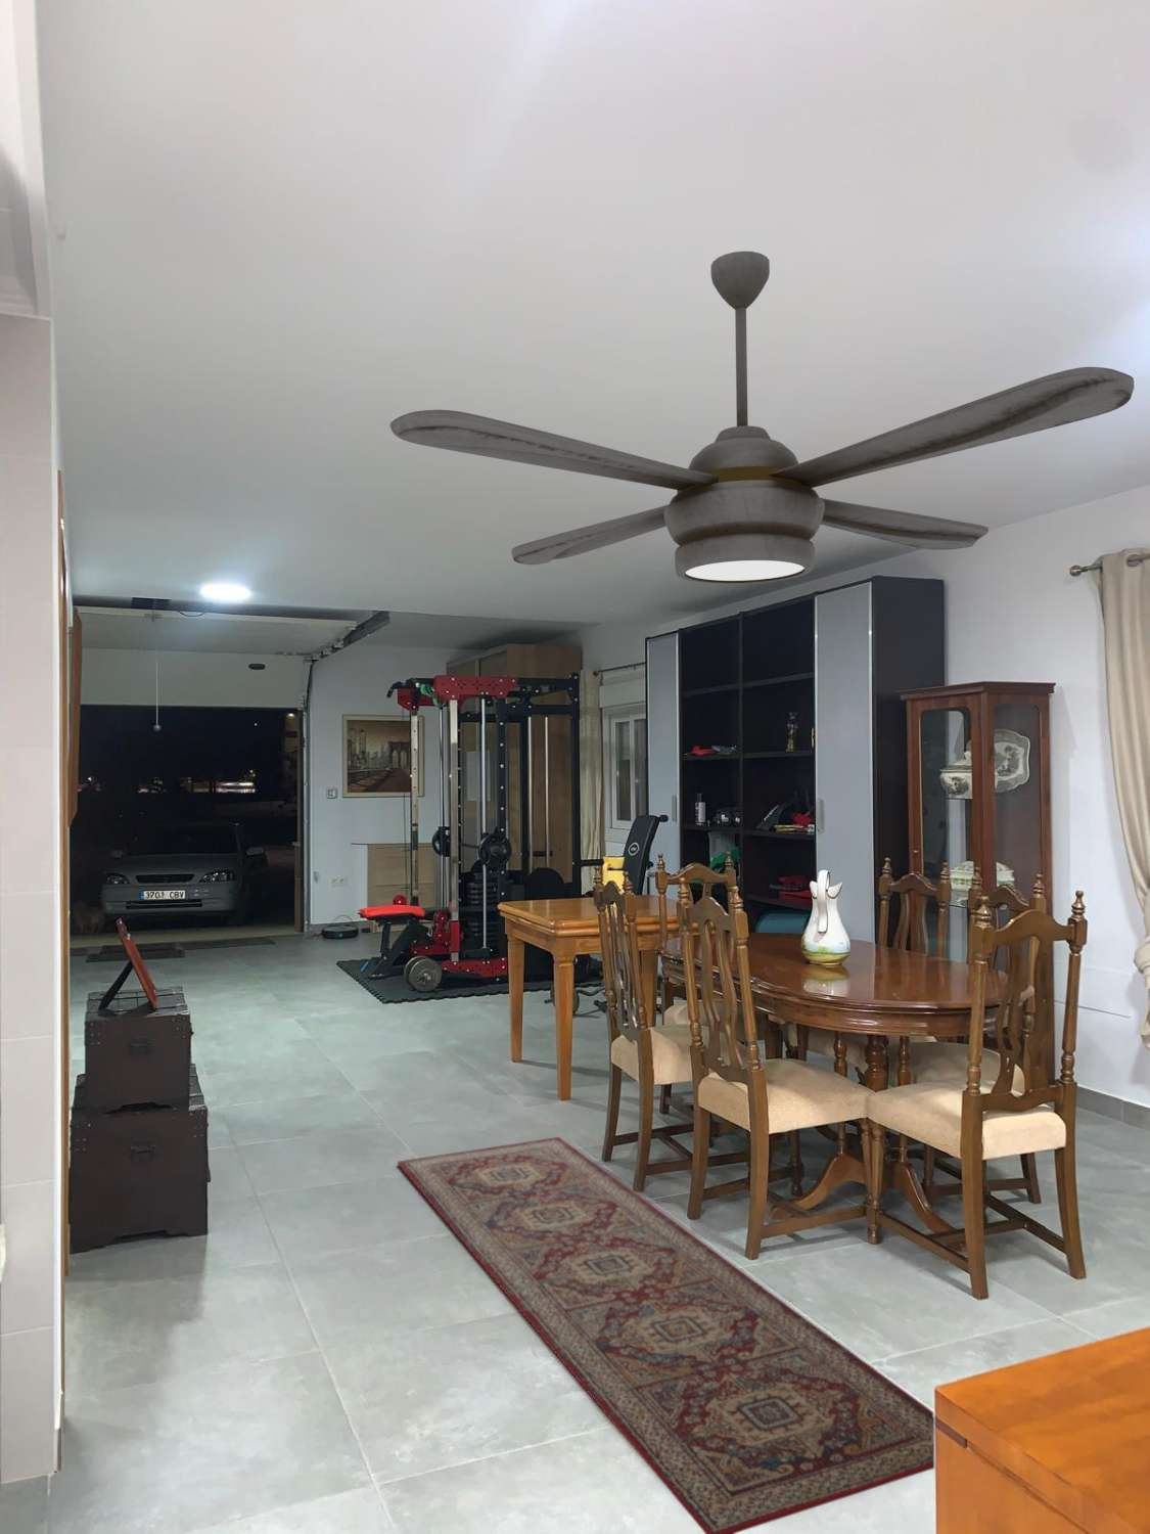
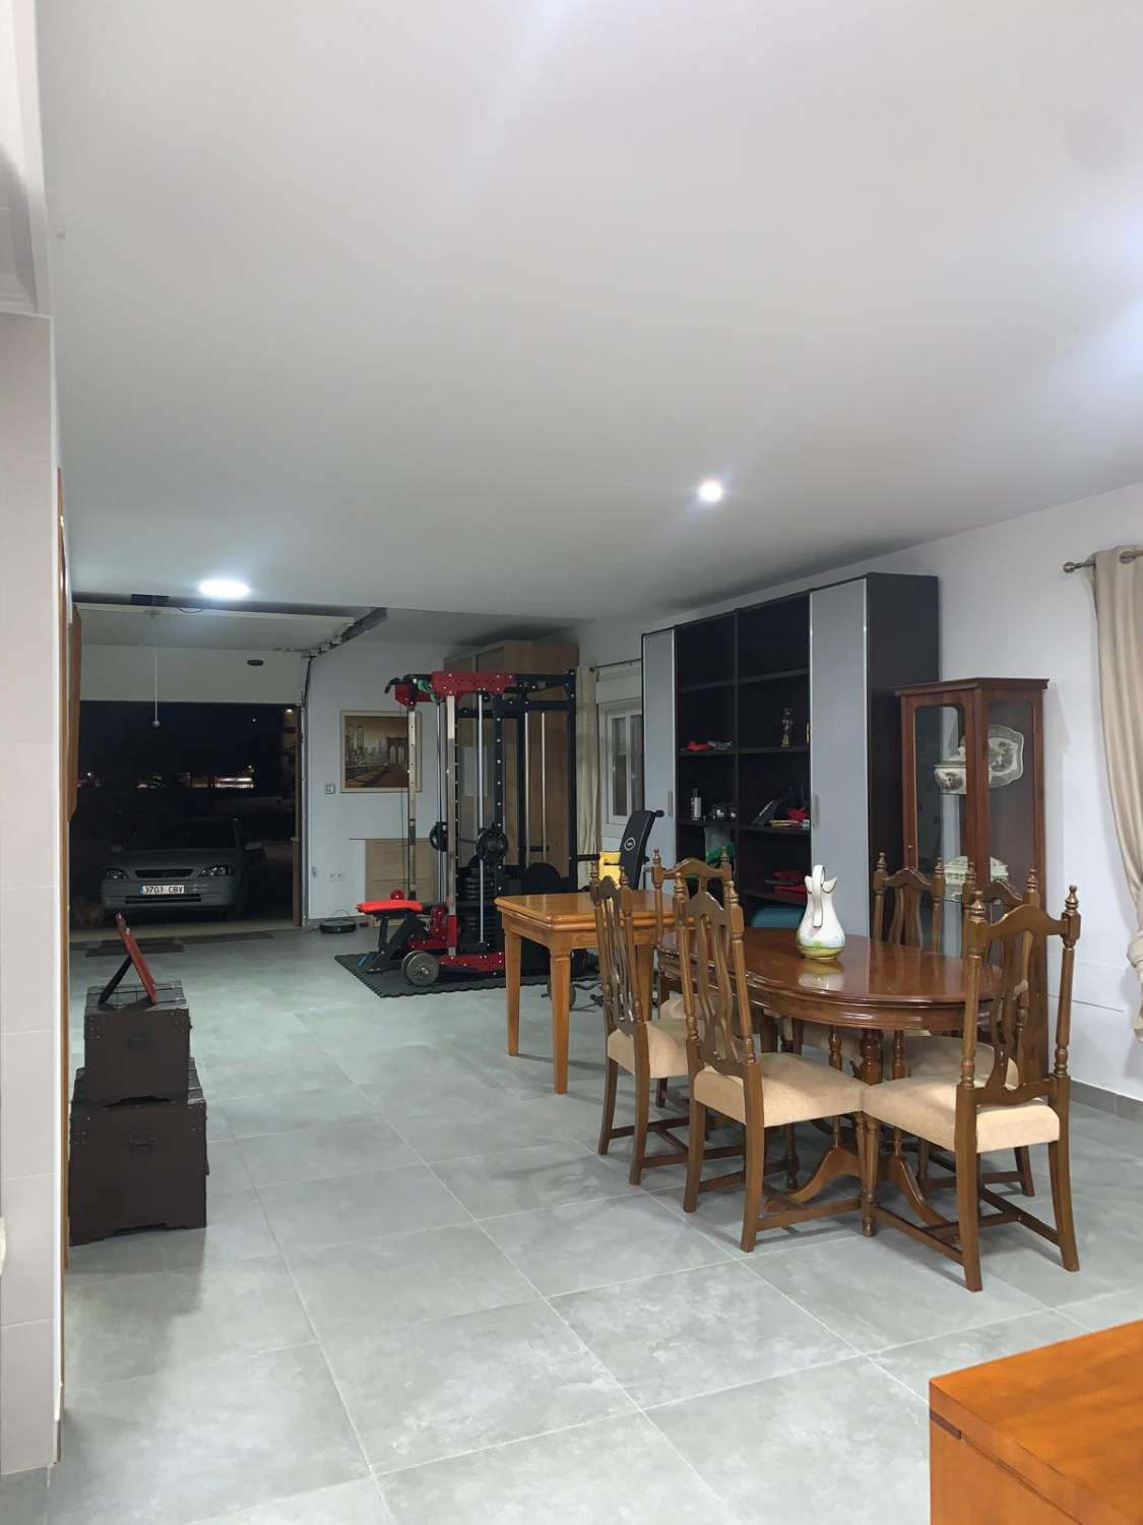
- rug [396,1137,935,1534]
- ceiling fan [389,250,1134,585]
